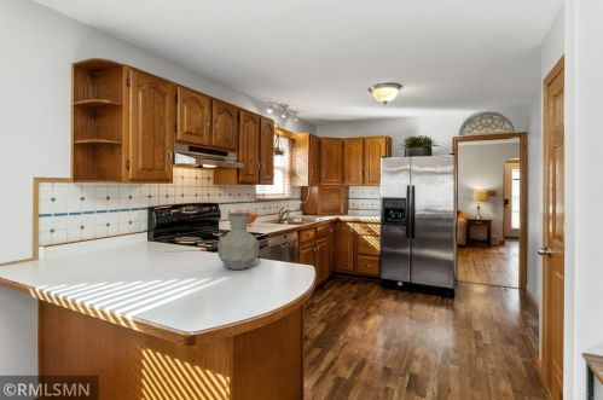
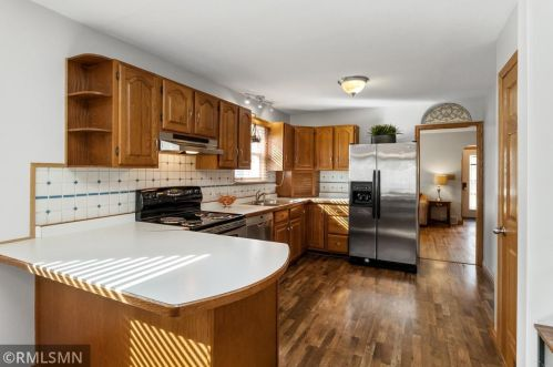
- vase [218,211,260,271]
